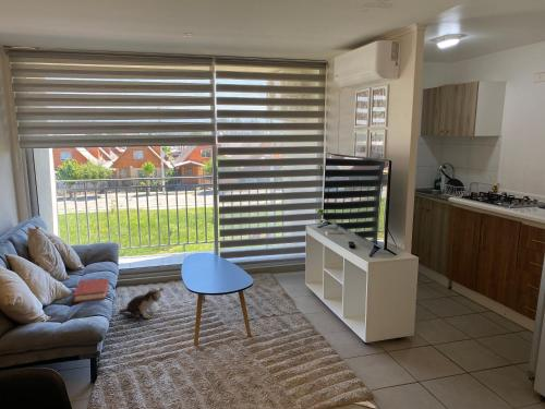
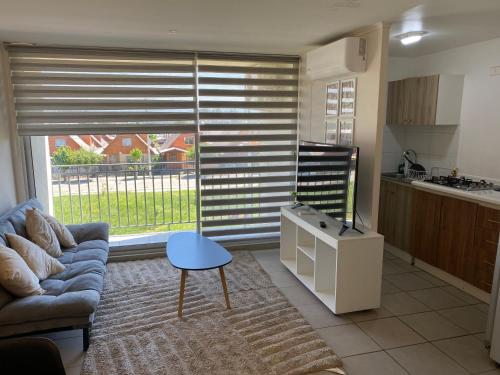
- plush toy [118,287,165,320]
- hardback book [72,277,110,303]
